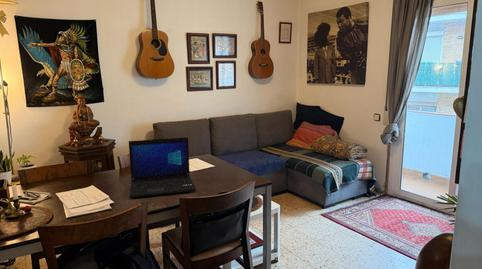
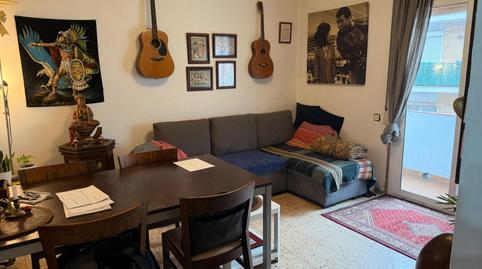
- laptop [128,136,197,198]
